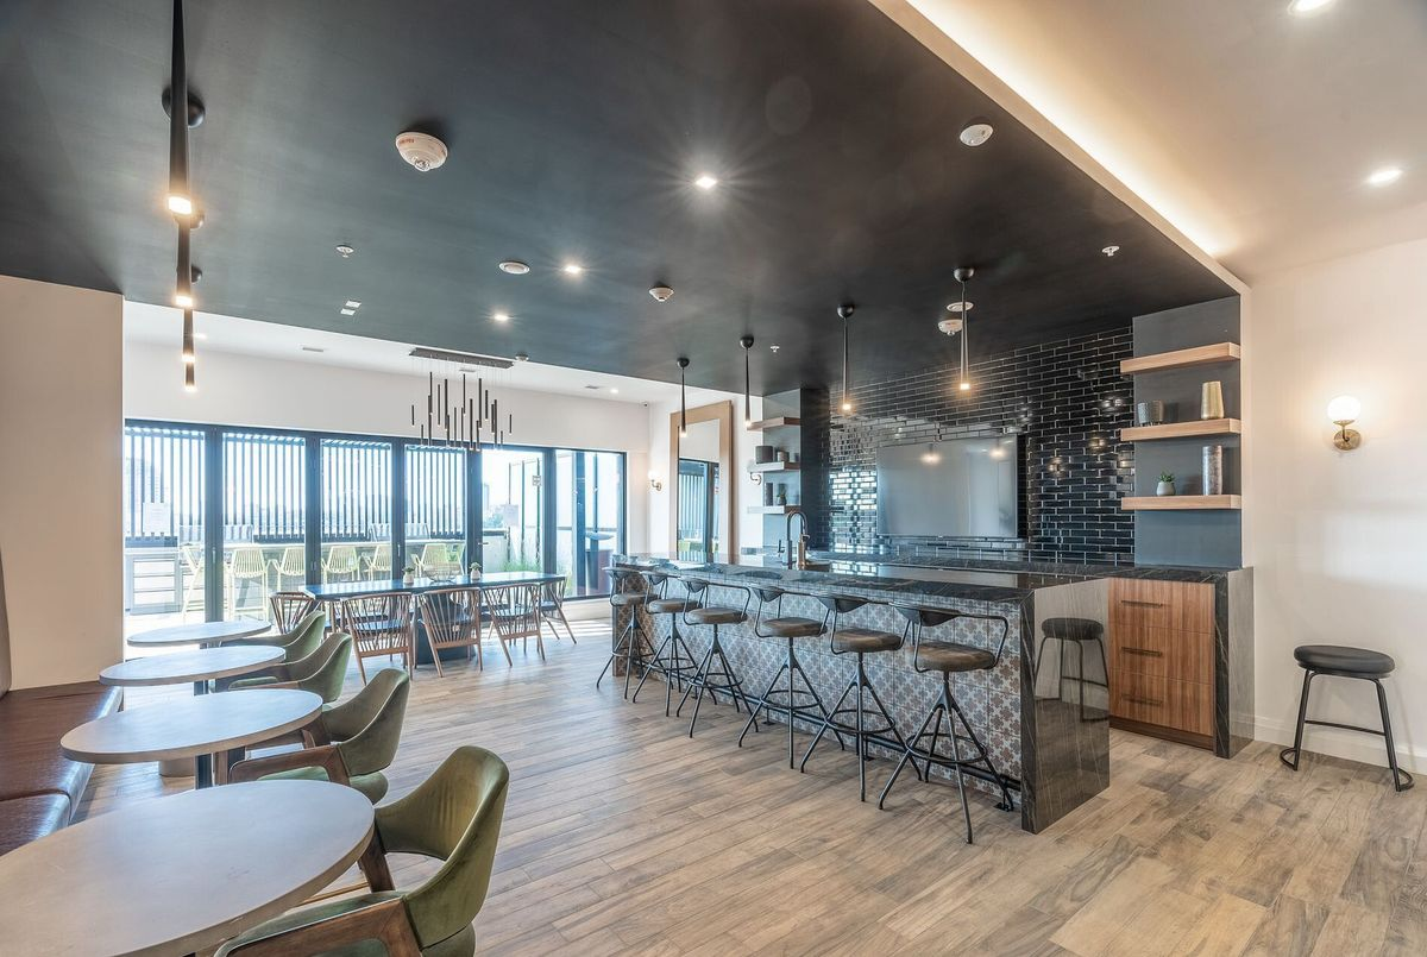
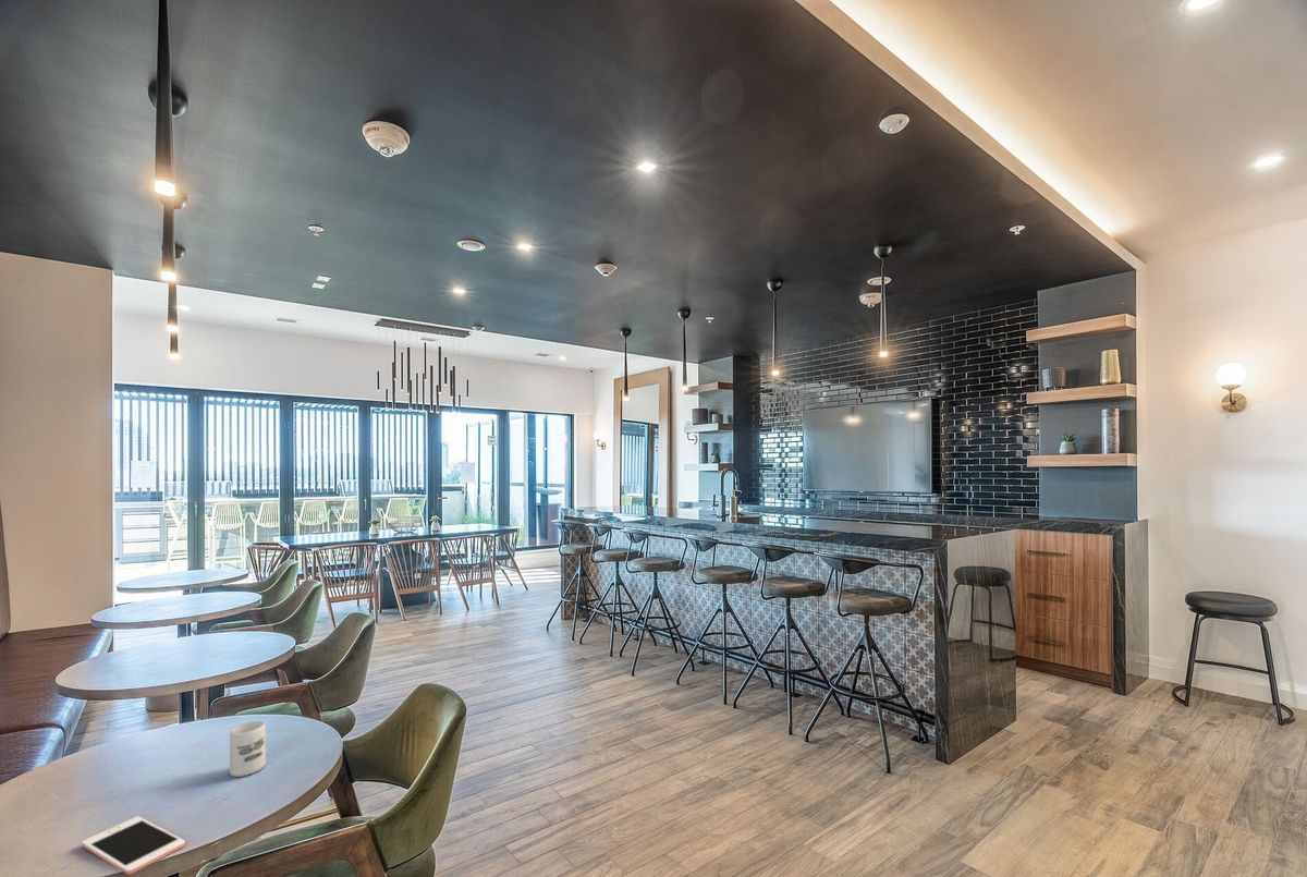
+ cell phone [81,815,186,876]
+ cup [229,720,267,778]
